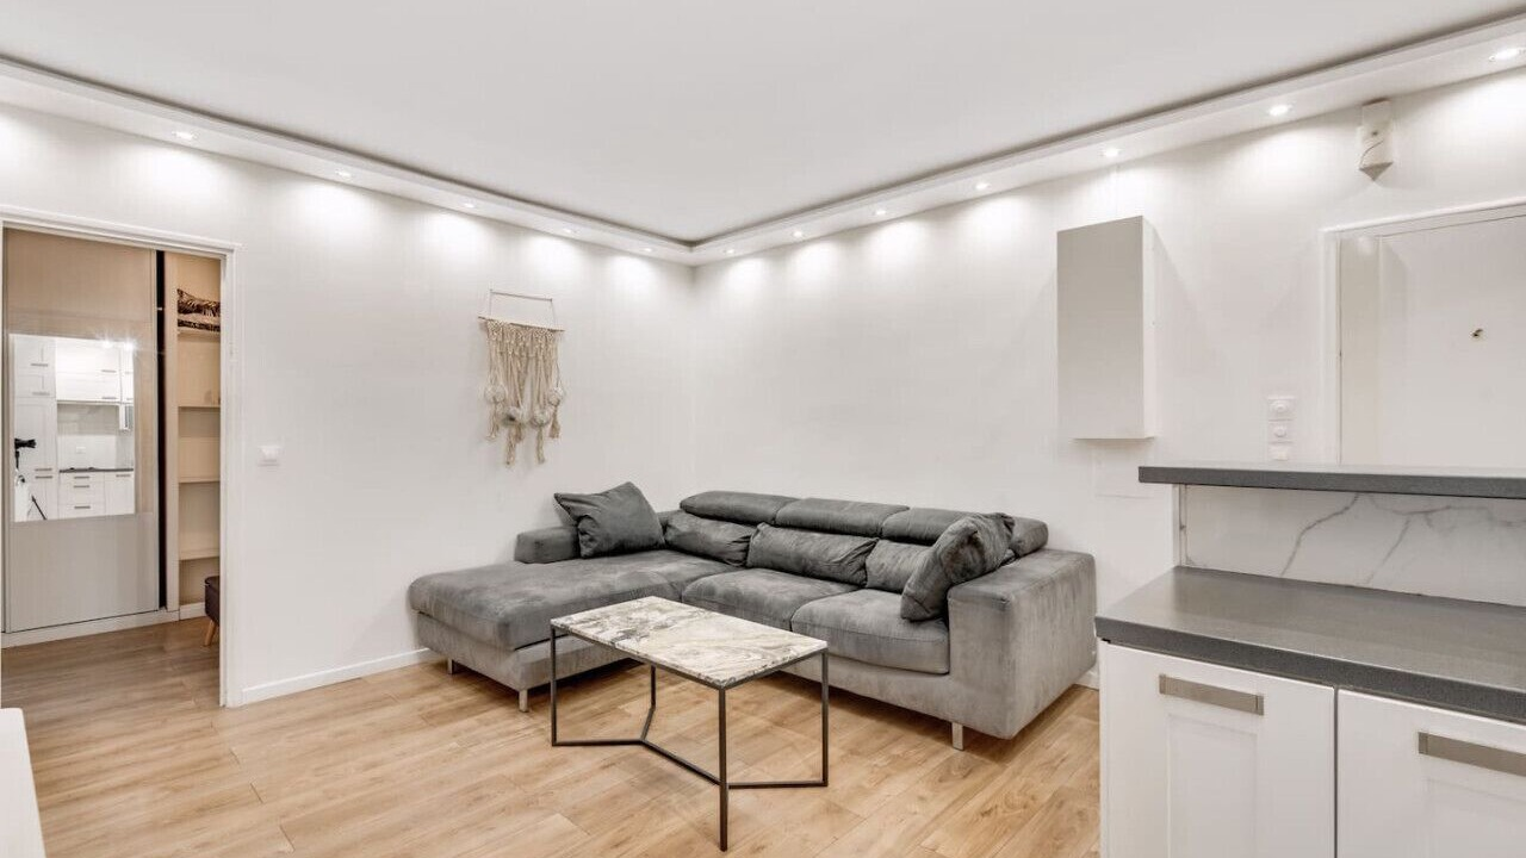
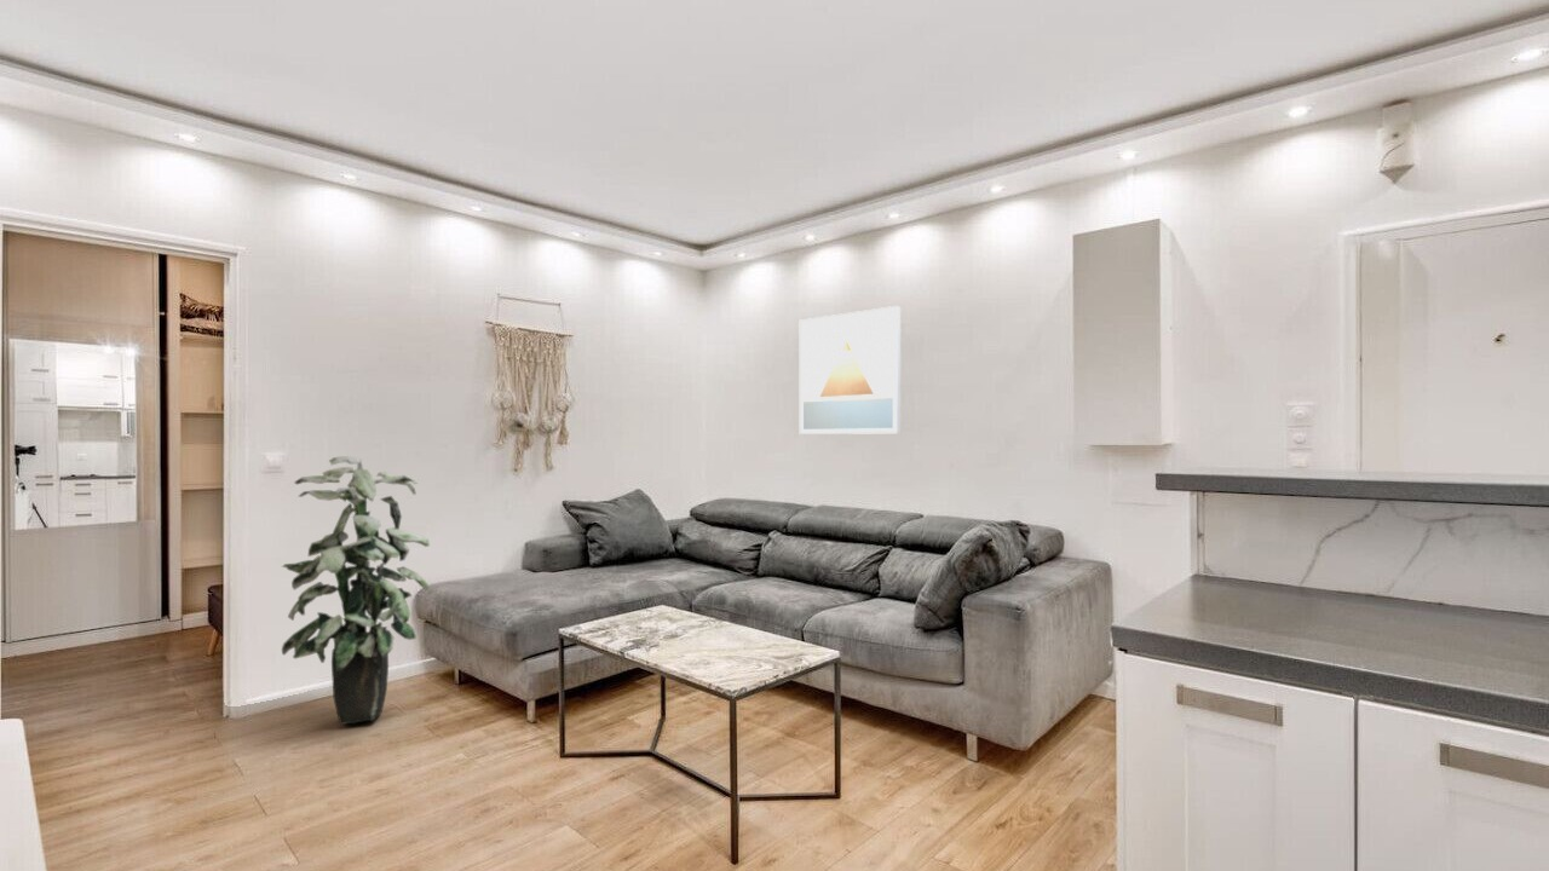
+ wall art [799,305,902,436]
+ indoor plant [281,455,431,726]
